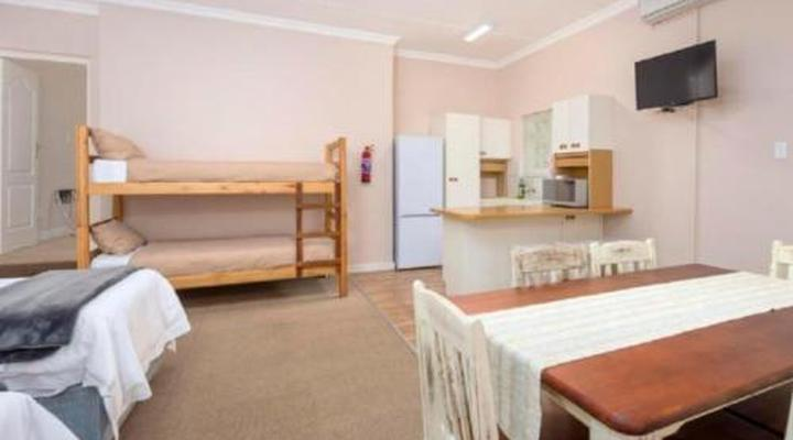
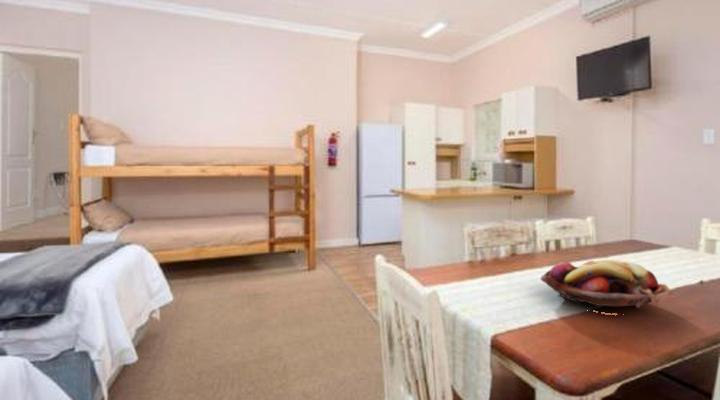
+ fruit basket [540,259,676,312]
